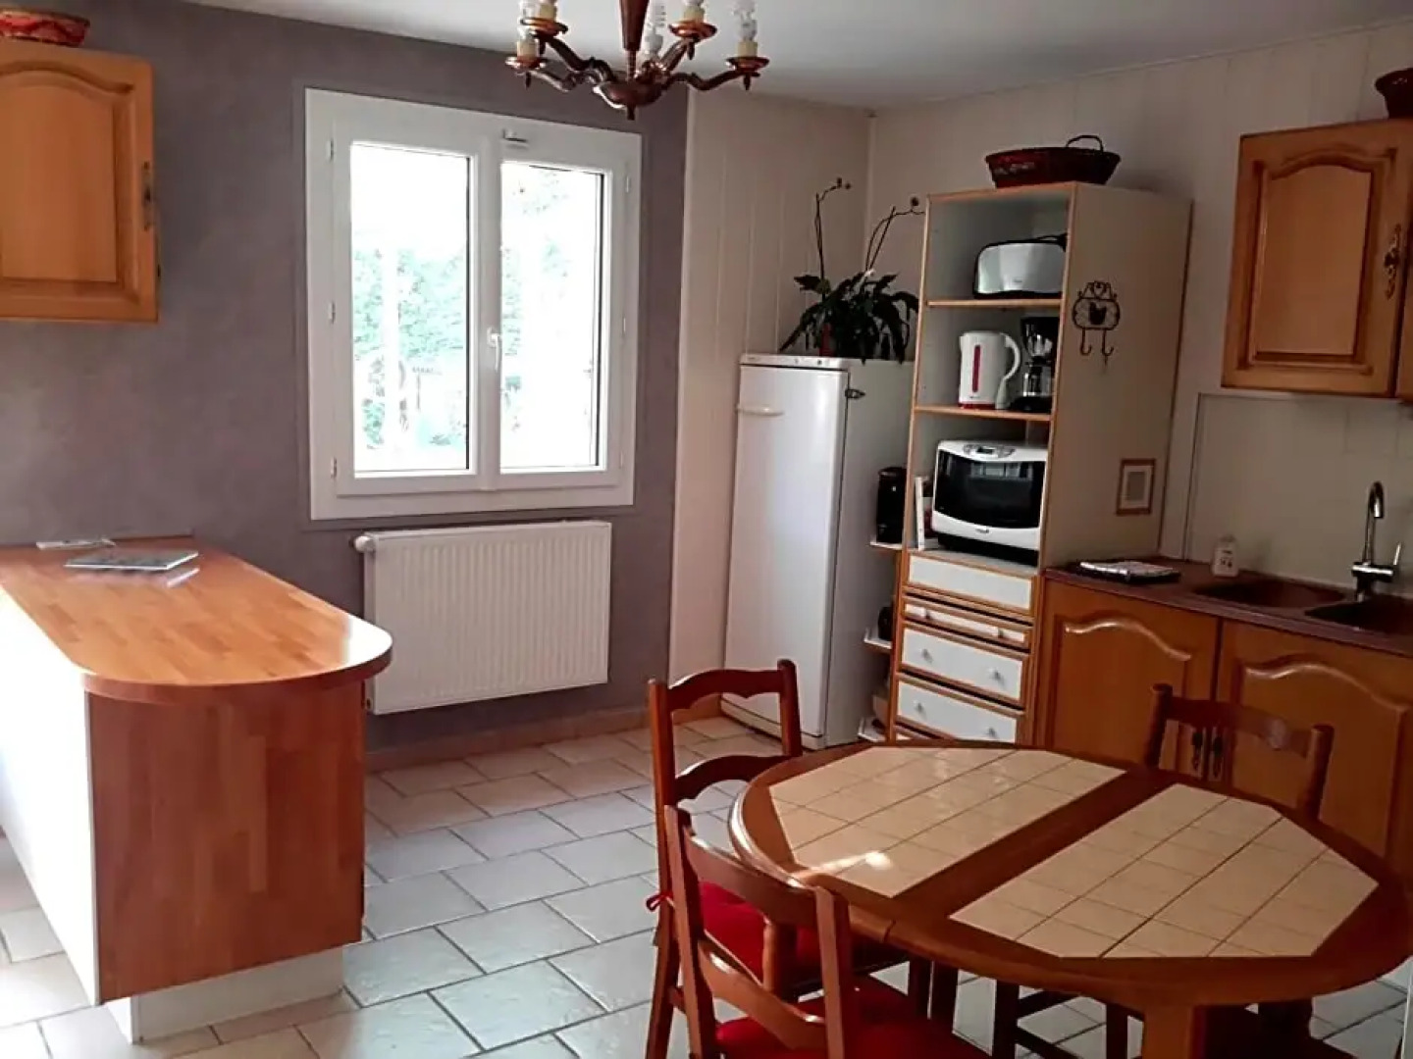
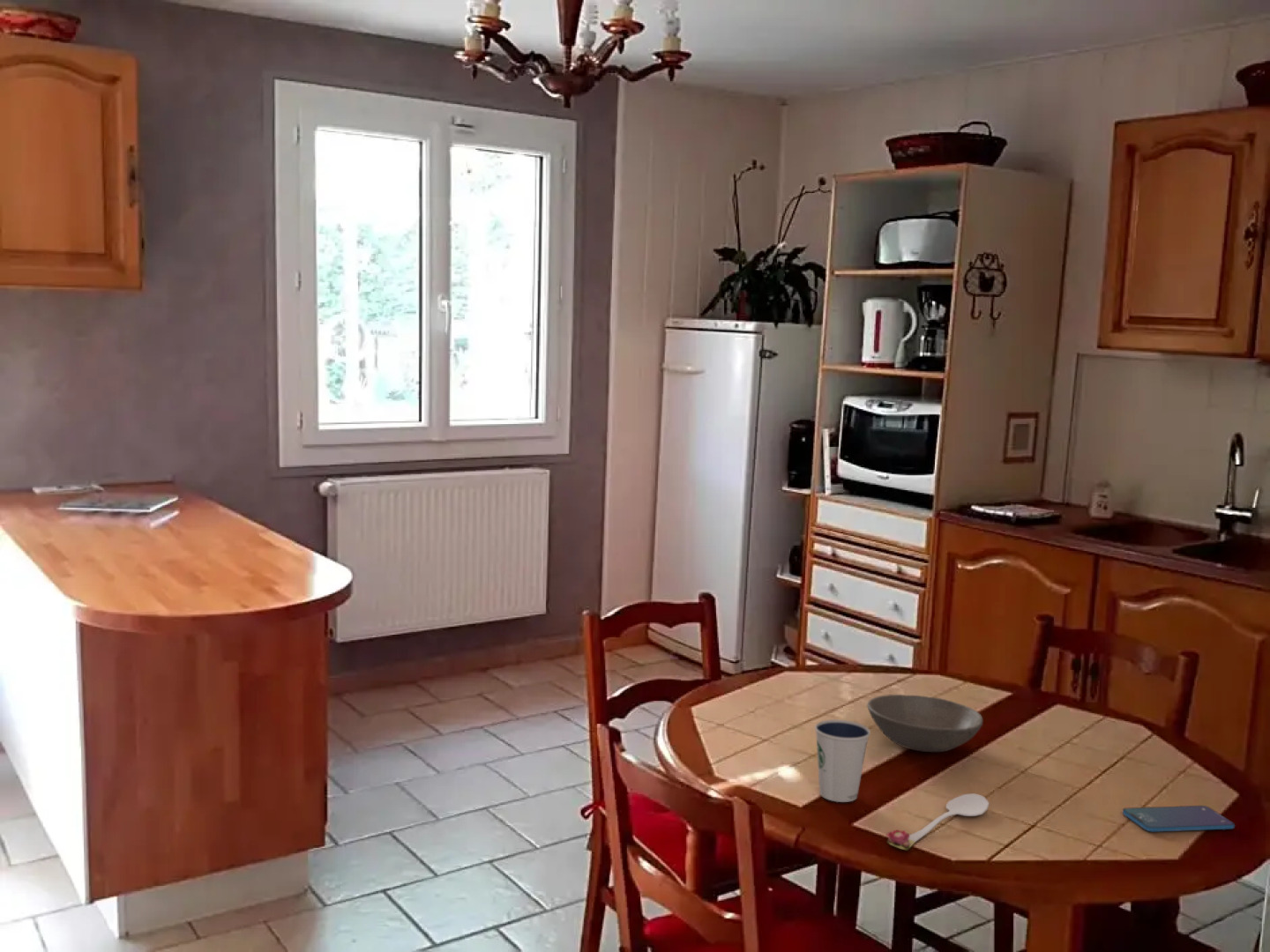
+ smartphone [1122,805,1236,832]
+ soup bowl [866,694,983,753]
+ spoon [885,792,990,851]
+ dixie cup [814,718,871,803]
